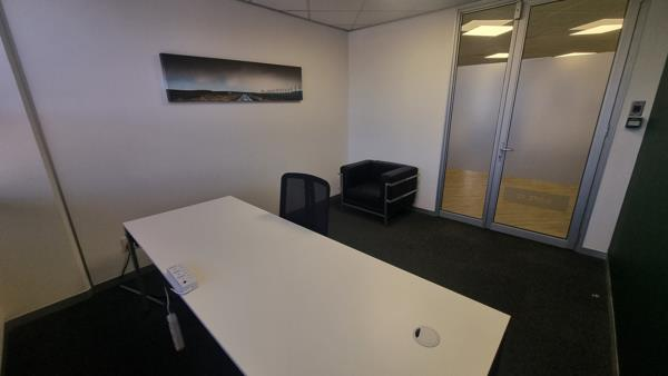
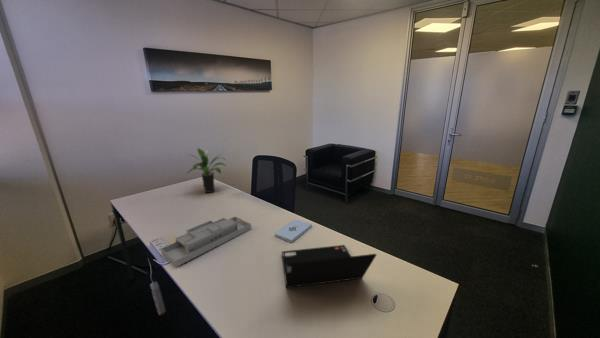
+ notepad [274,218,313,244]
+ desk organizer [160,216,252,268]
+ laptop computer [281,244,377,289]
+ potted plant [186,147,227,194]
